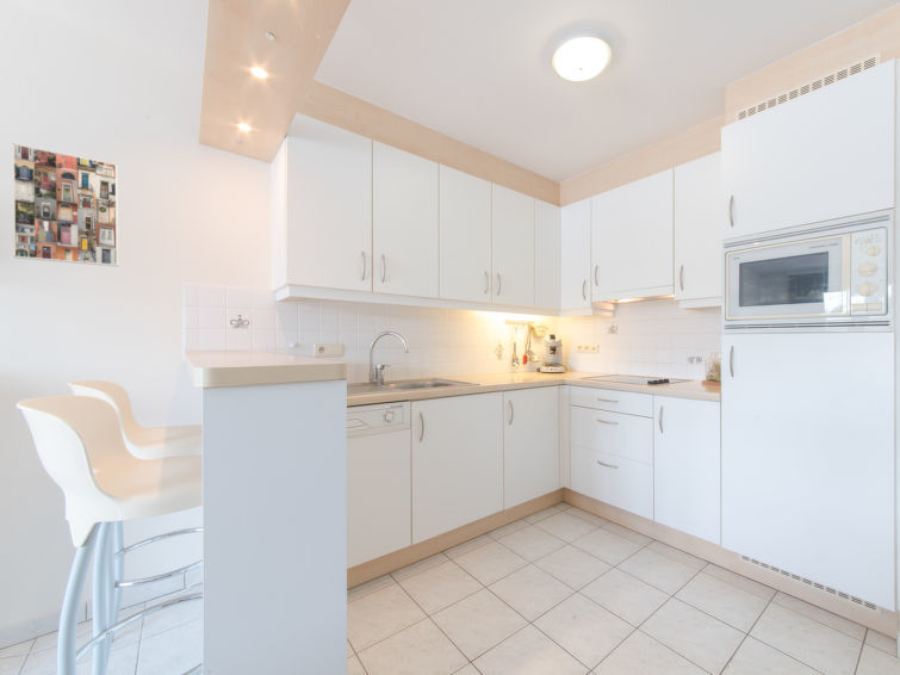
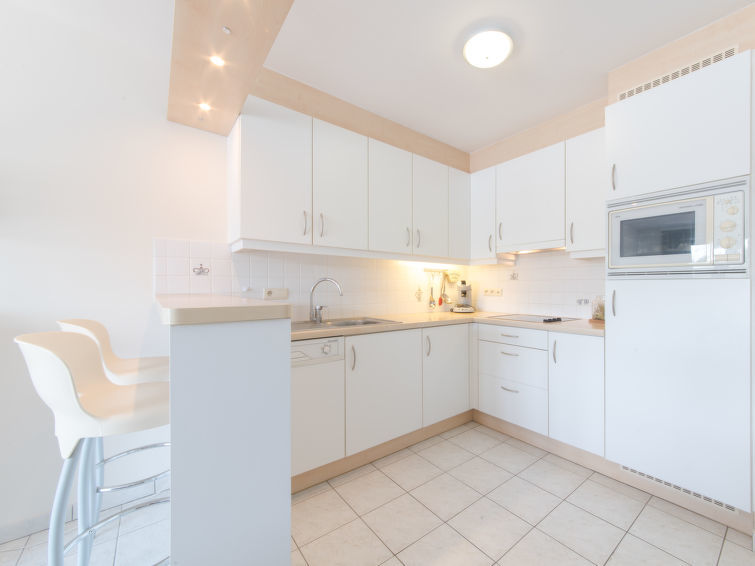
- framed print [12,142,119,267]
